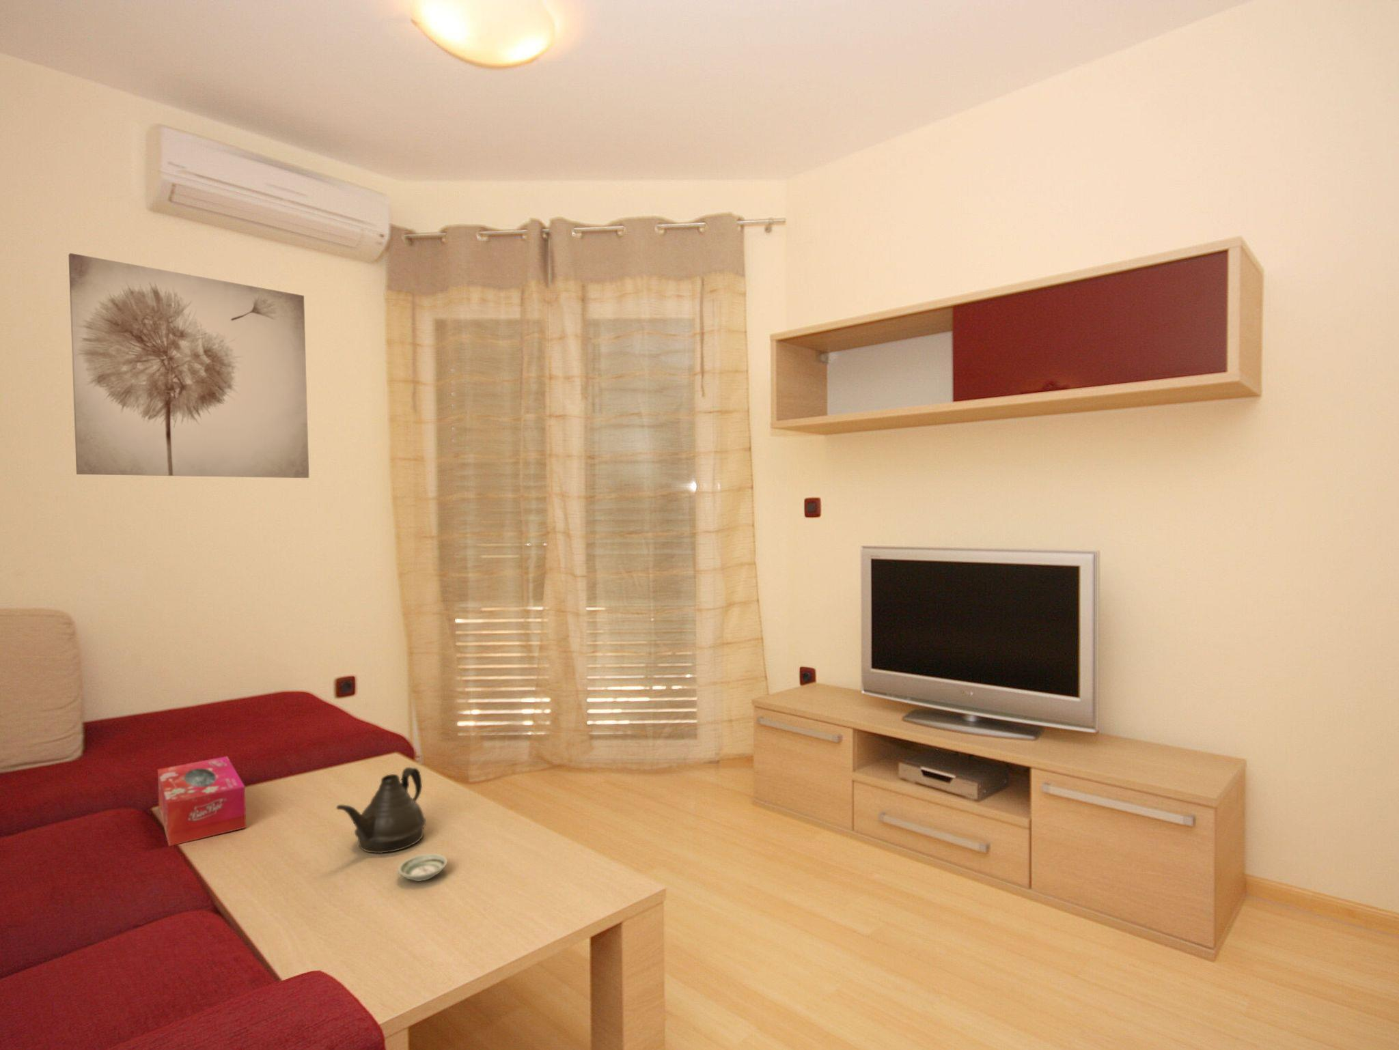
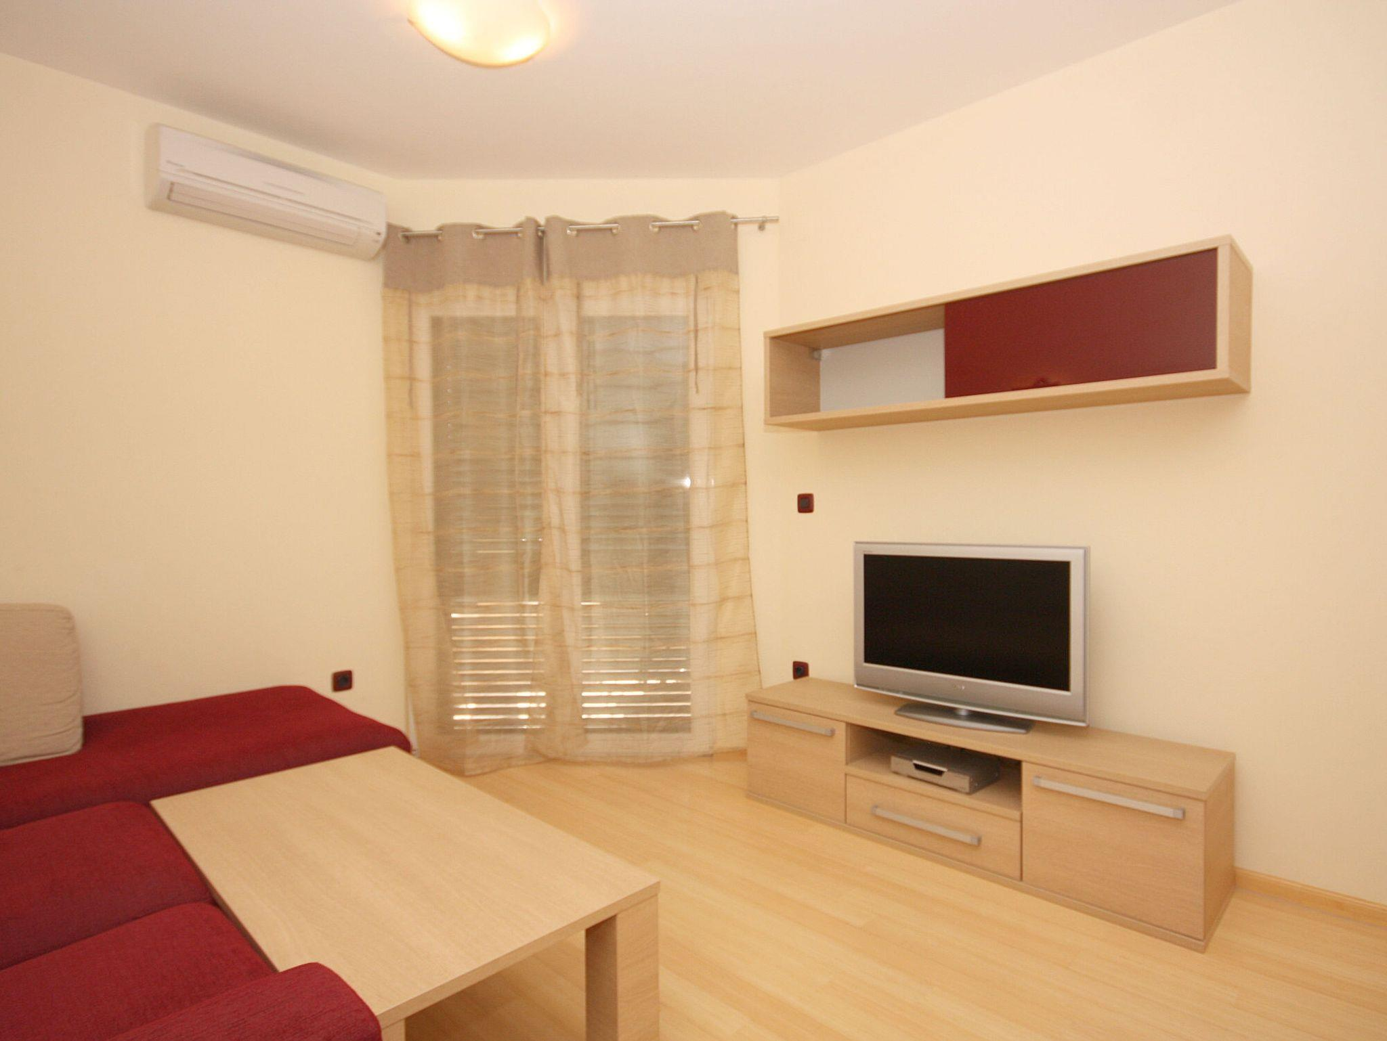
- tissue box [157,756,247,847]
- wall art [67,253,309,479]
- saucer [397,853,448,882]
- teapot [335,767,427,854]
